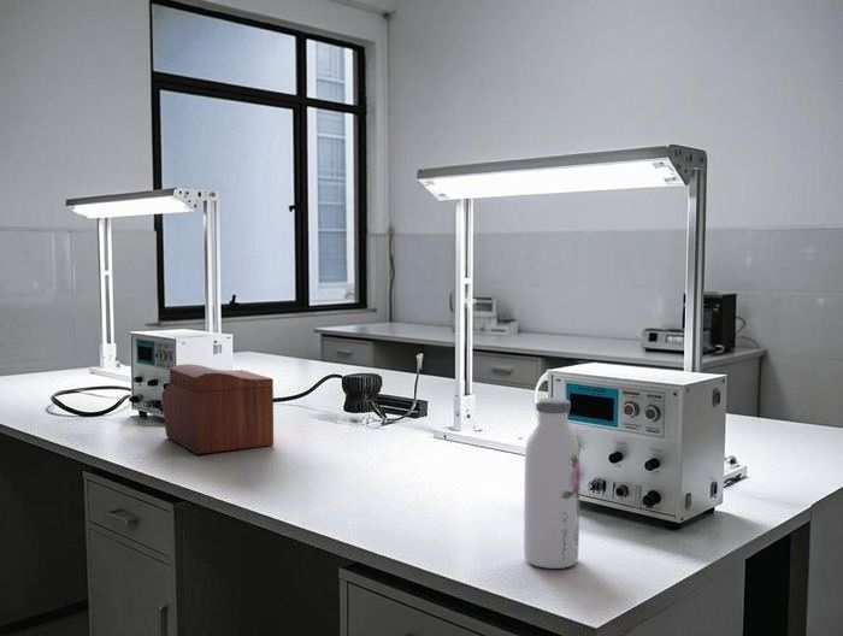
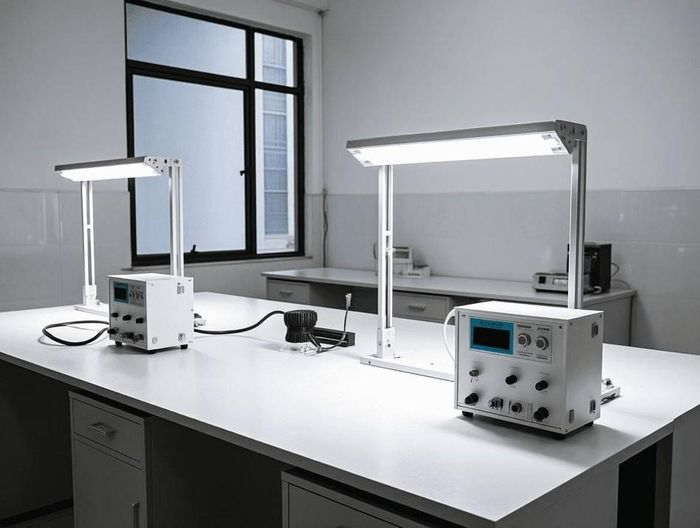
- water bottle [523,396,580,570]
- sewing box [160,363,275,455]
